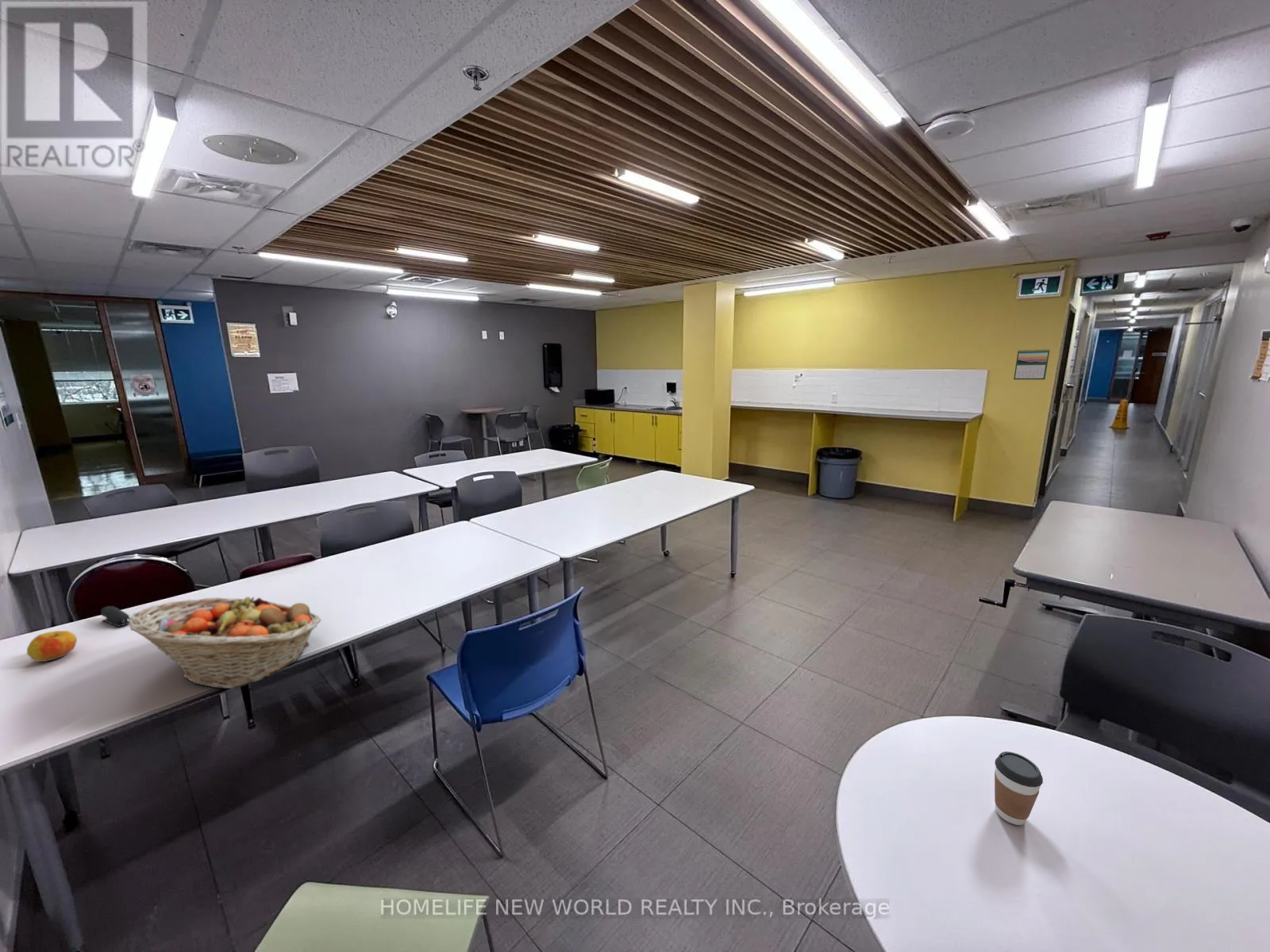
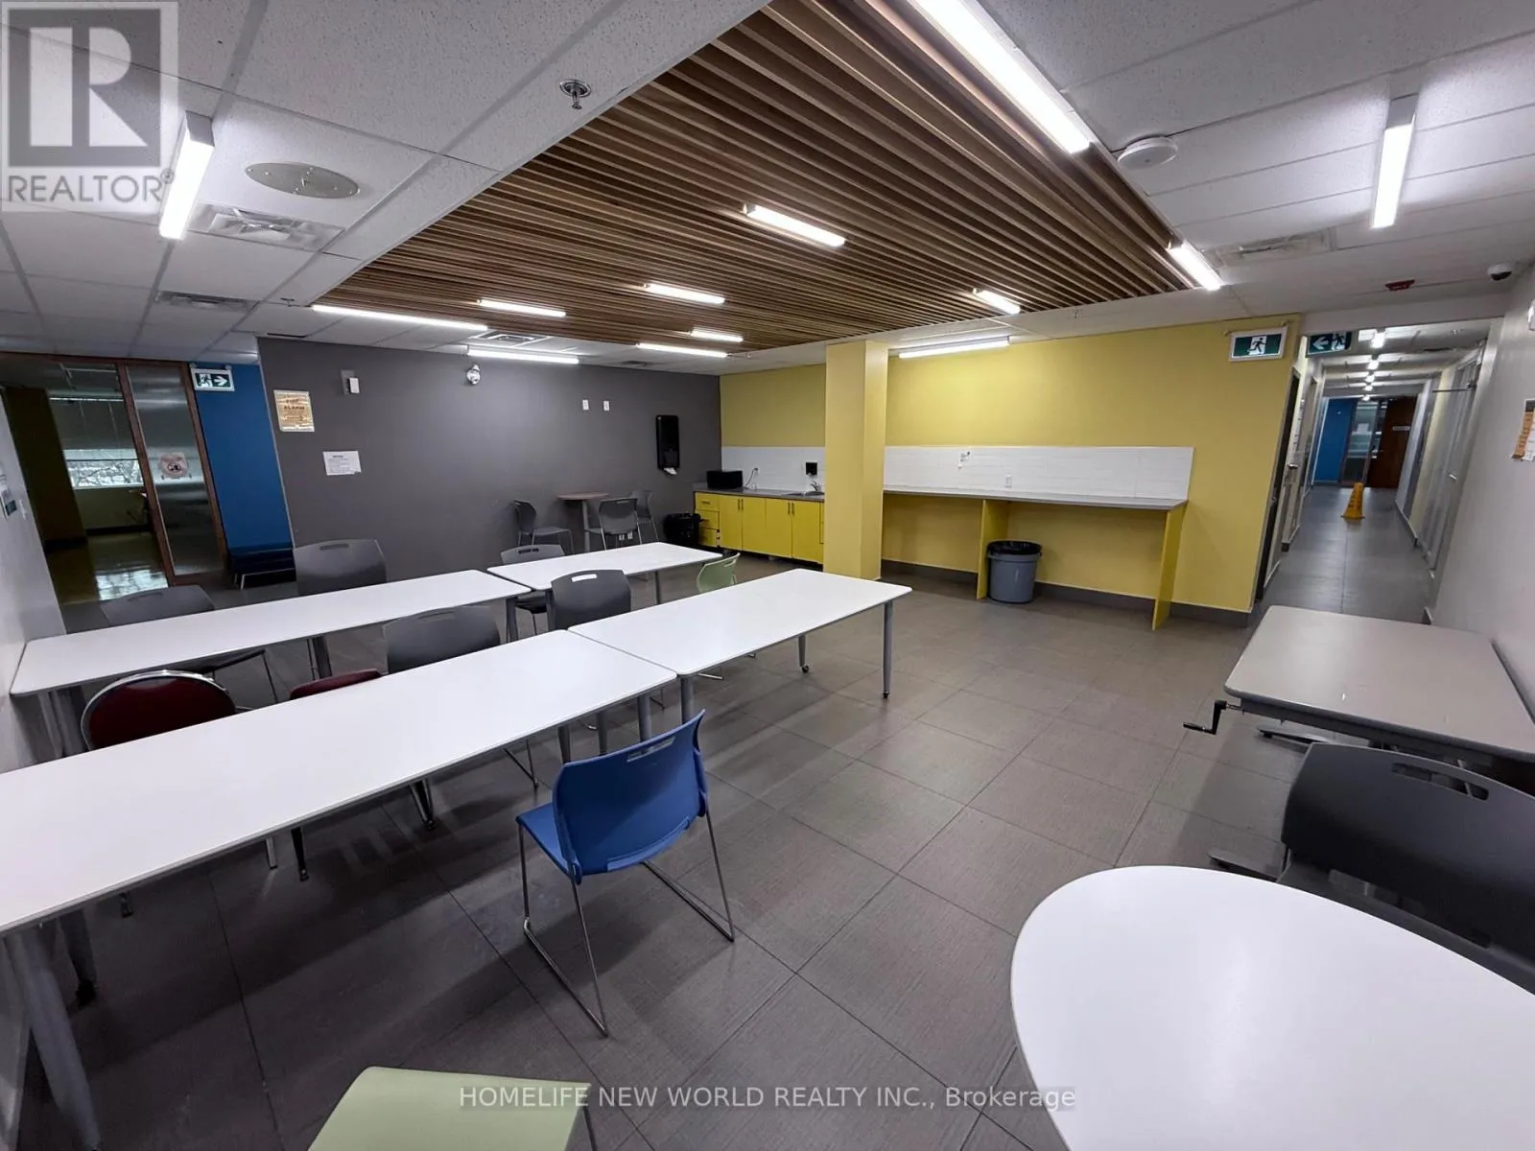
- coffee cup [994,750,1044,826]
- fruit basket [129,596,321,689]
- apple [26,630,78,662]
- calendar [1013,348,1051,381]
- stapler [100,605,130,628]
